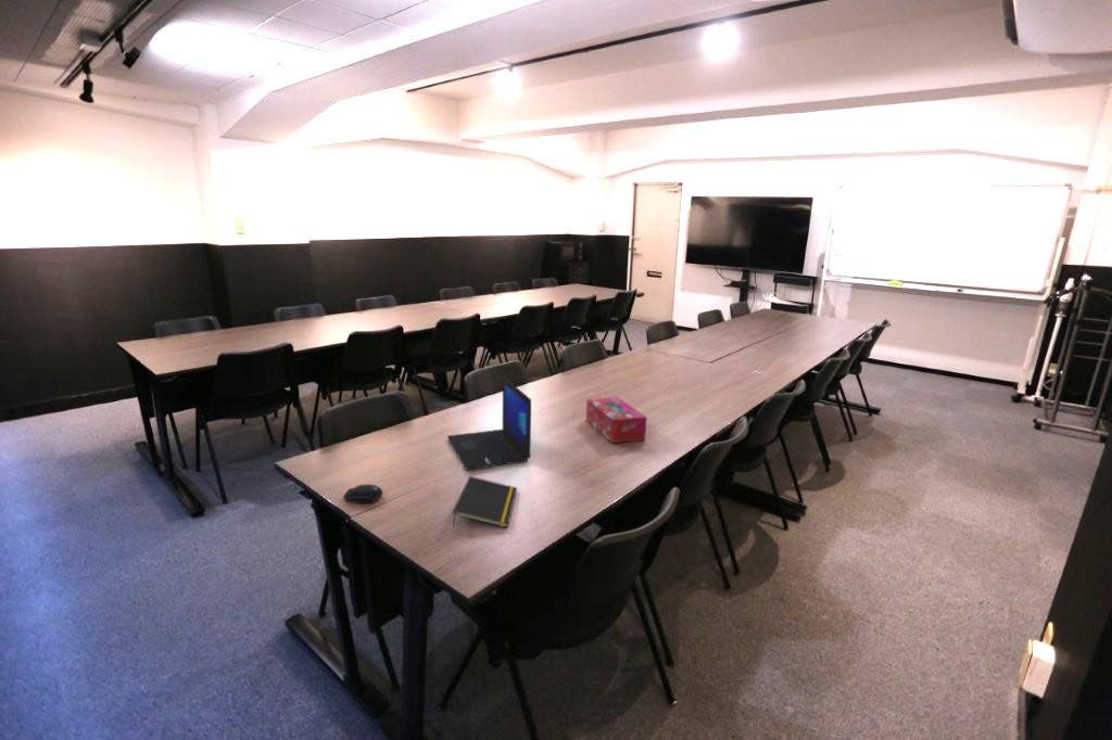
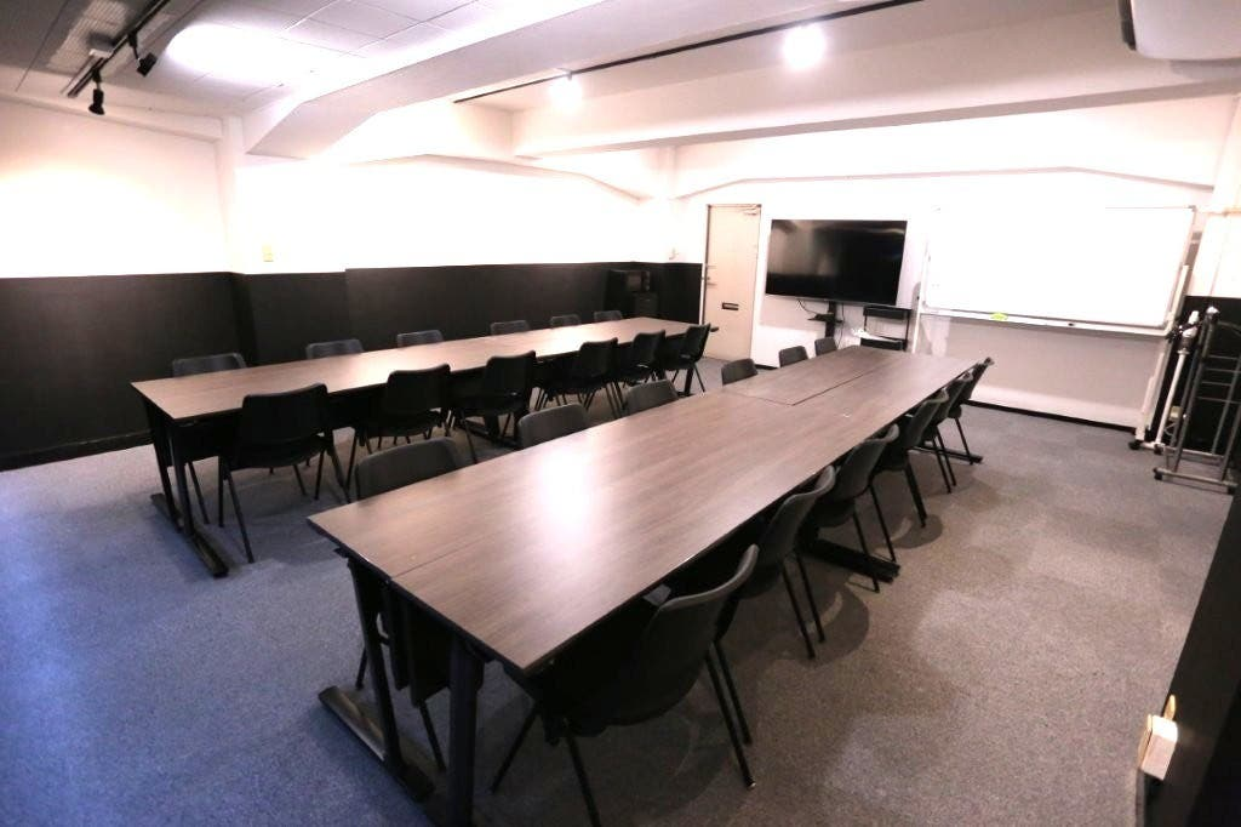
- tissue box [585,396,648,444]
- computer mouse [342,483,383,505]
- notepad [452,475,518,528]
- laptop [446,375,532,470]
